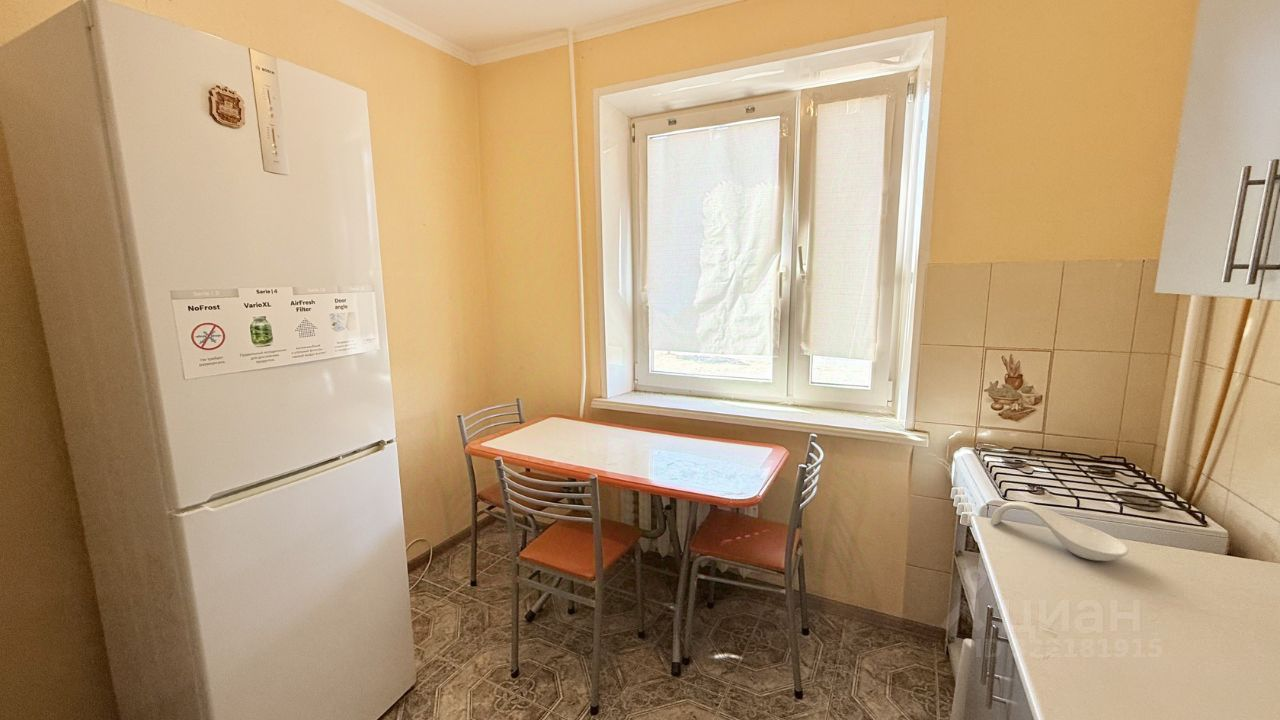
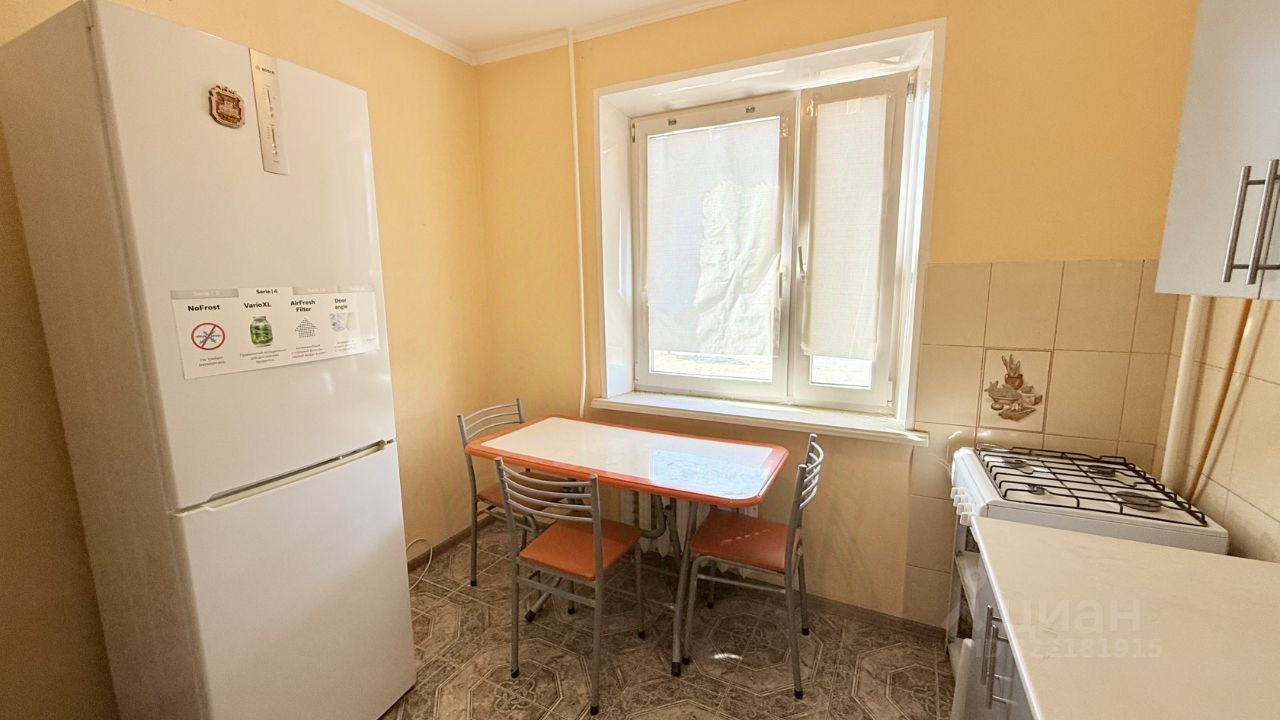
- spoon rest [989,500,1130,562]
